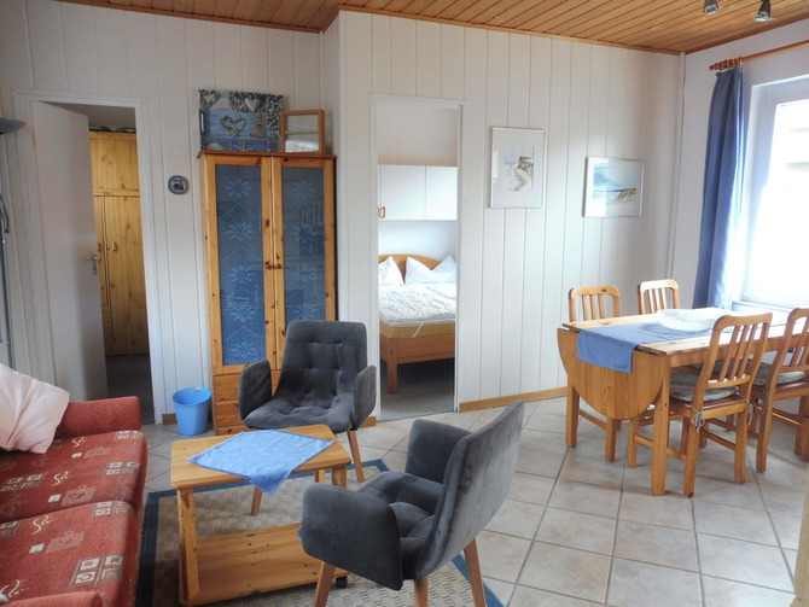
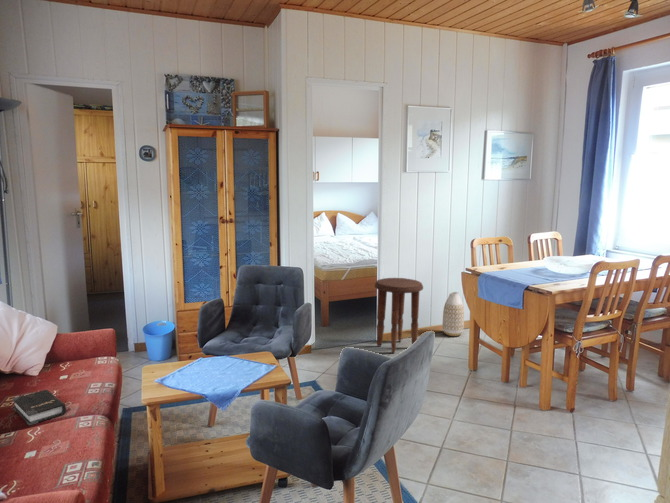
+ hardback book [12,389,67,426]
+ side table [374,277,424,354]
+ vase [441,291,465,337]
